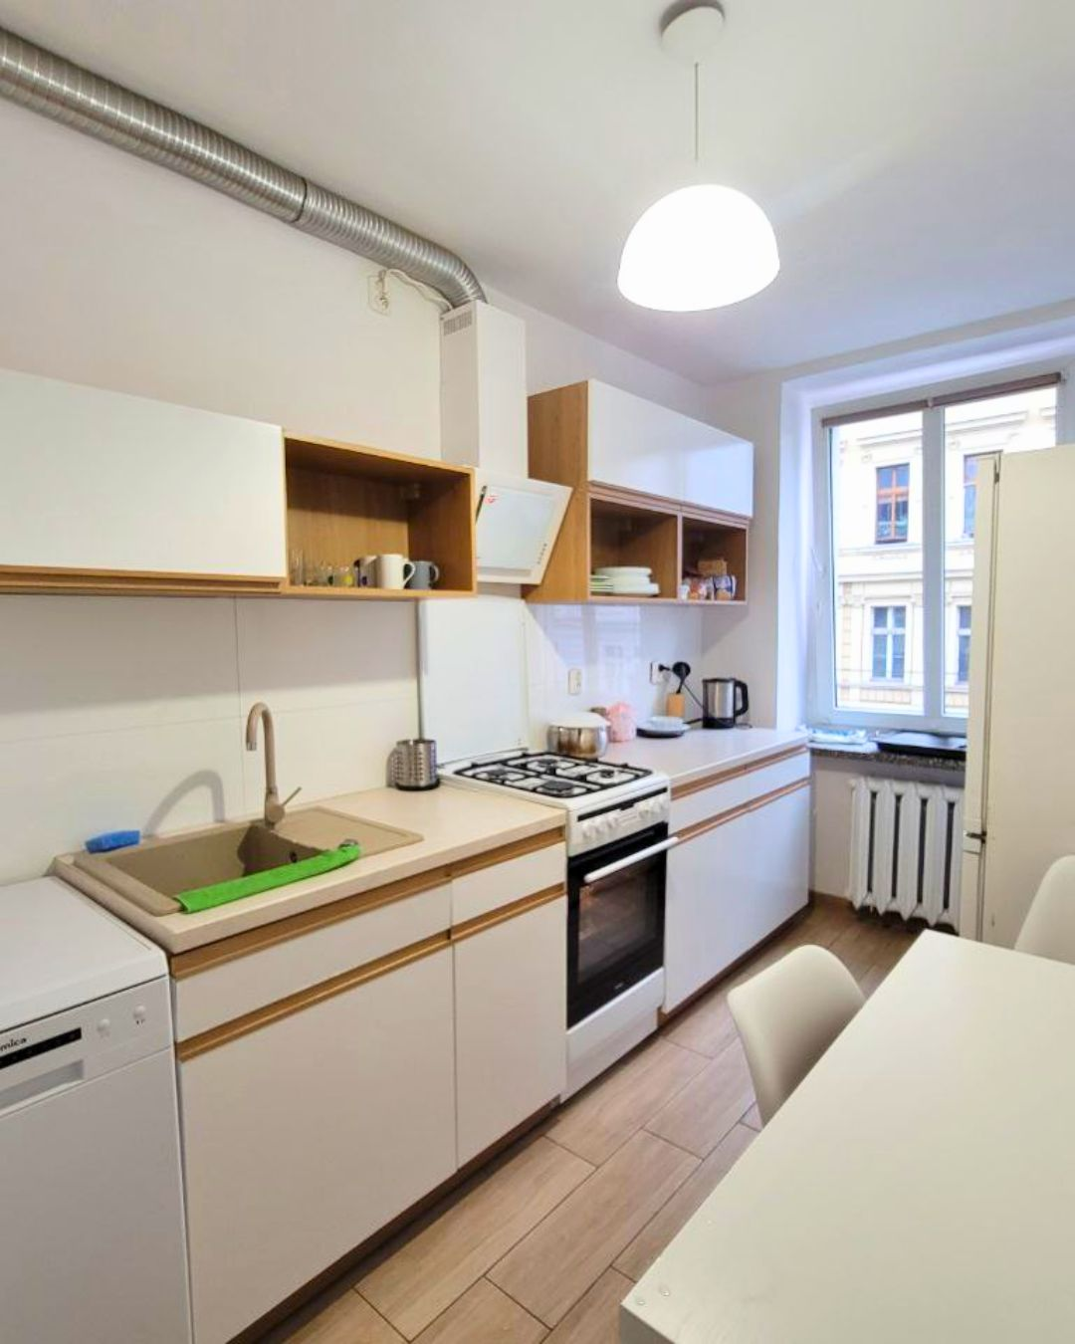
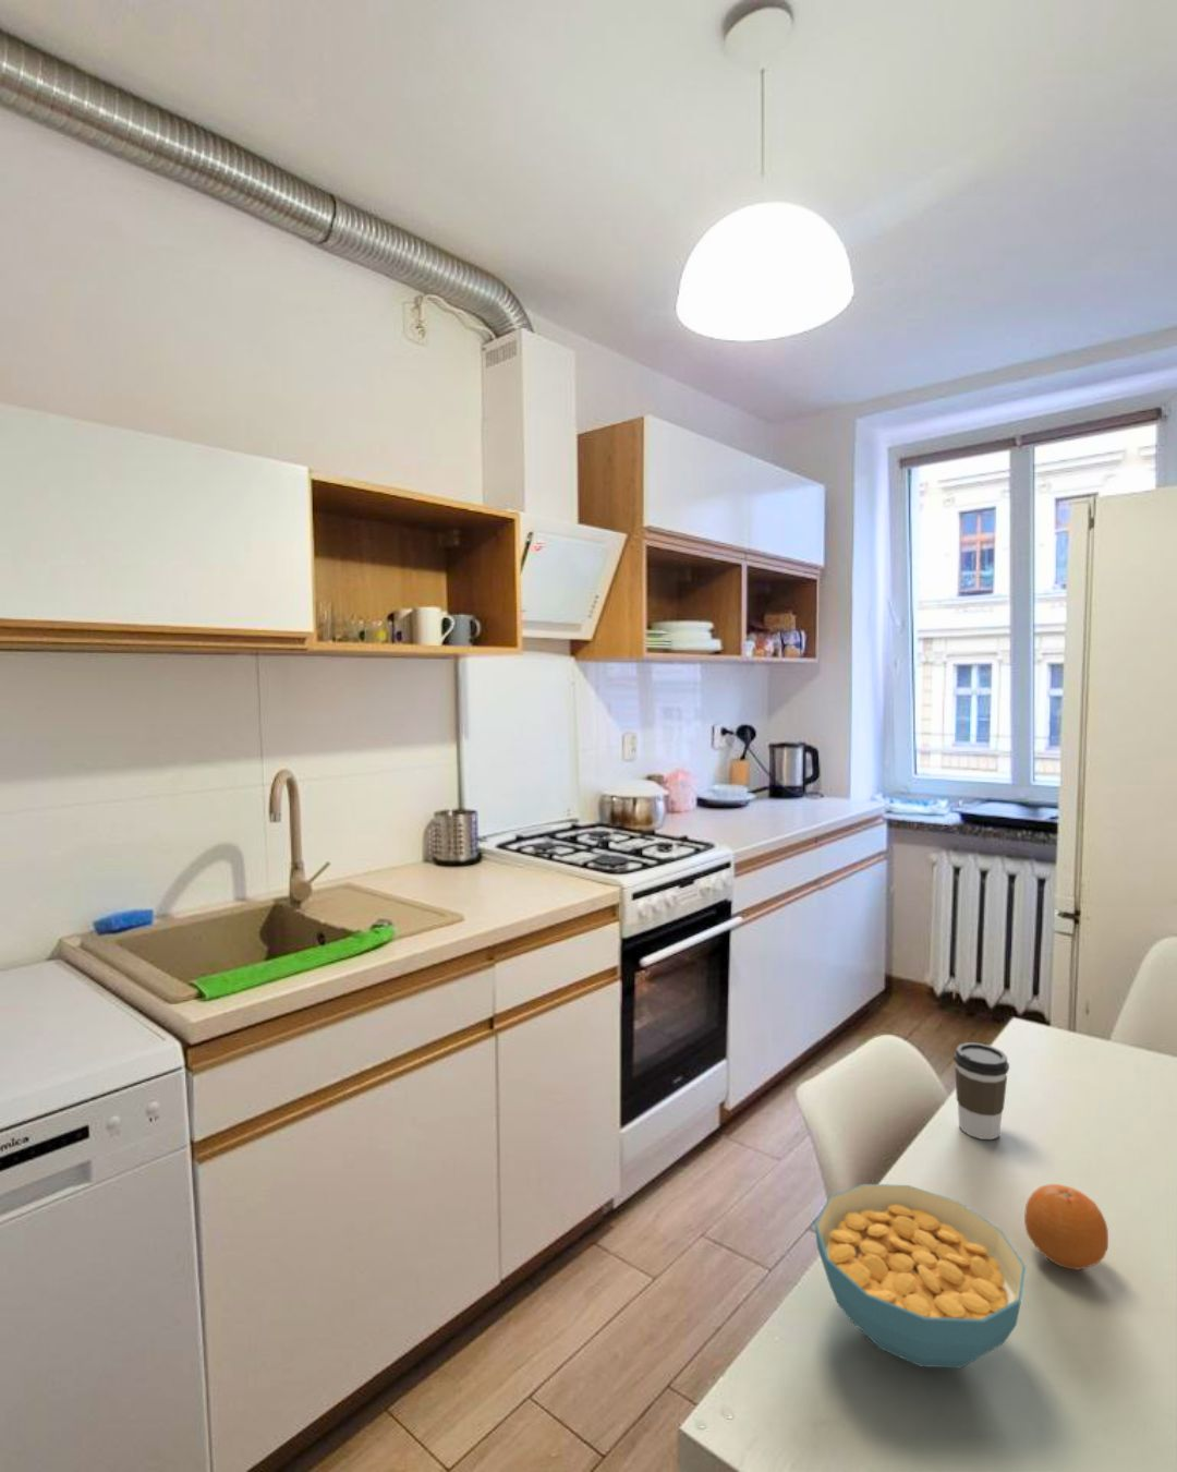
+ coffee cup [952,1042,1010,1140]
+ fruit [1023,1184,1110,1270]
+ cereal bowl [814,1184,1027,1370]
